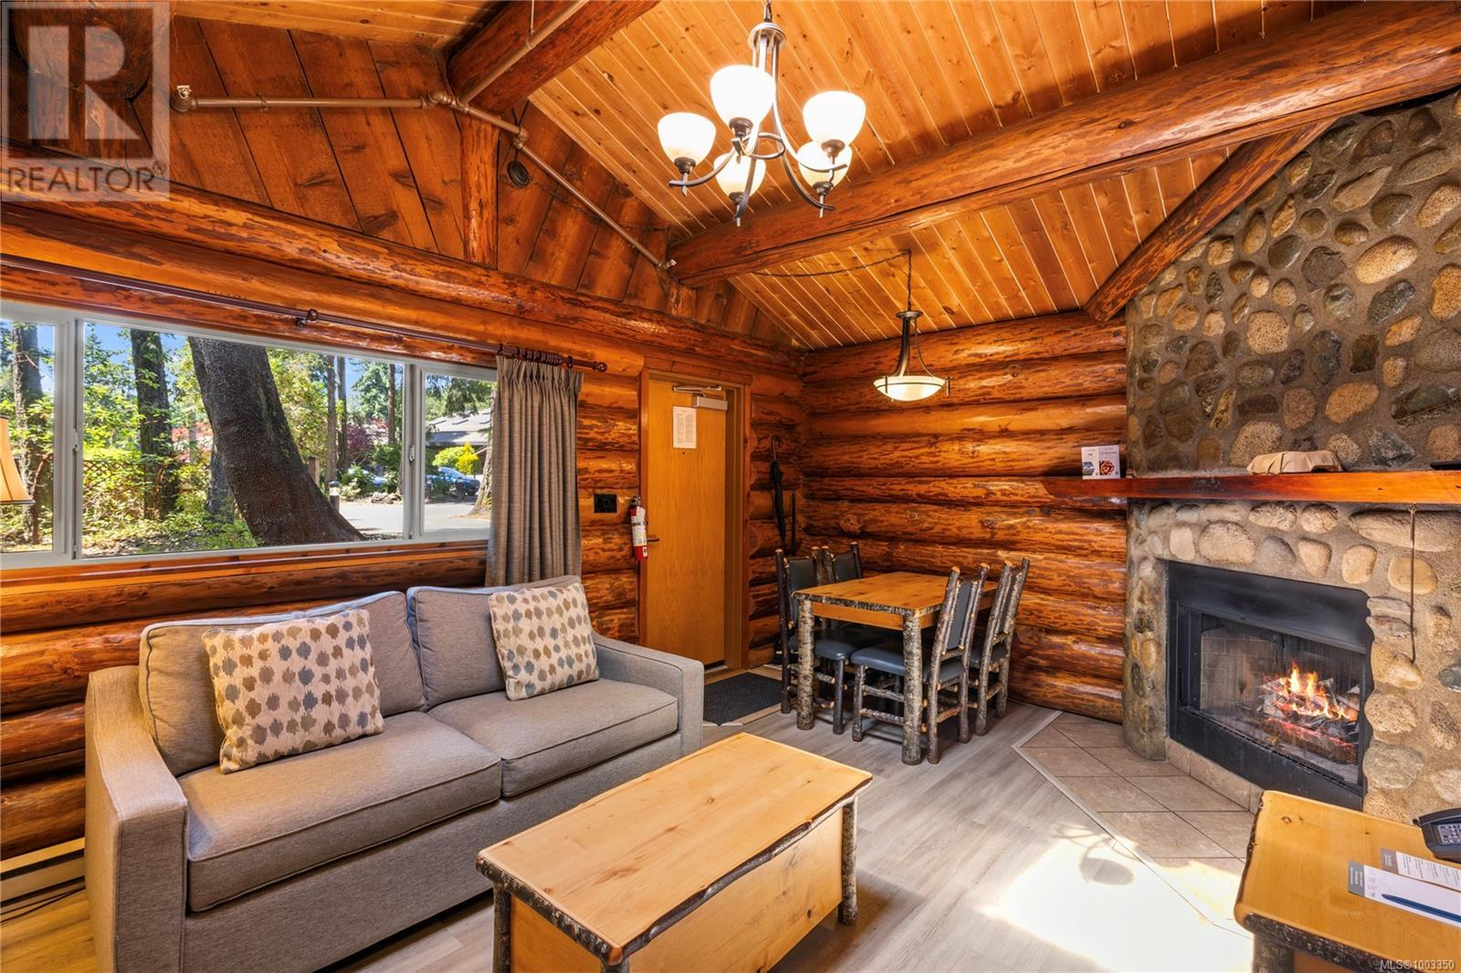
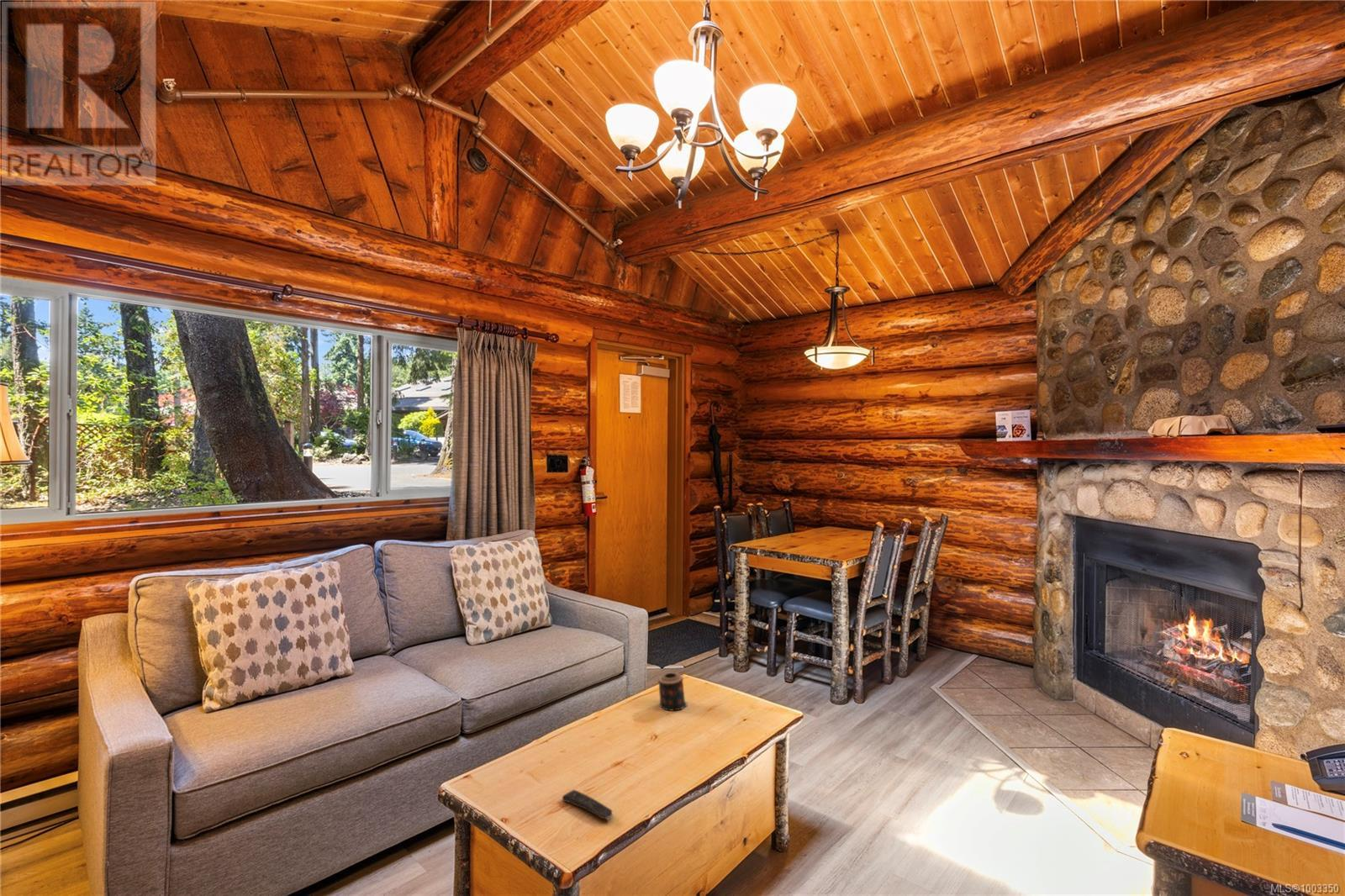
+ remote control [562,789,614,821]
+ candle [657,672,689,711]
